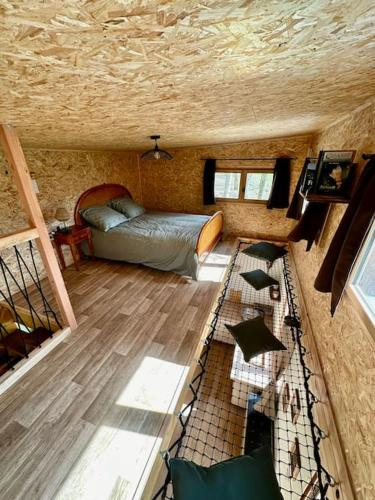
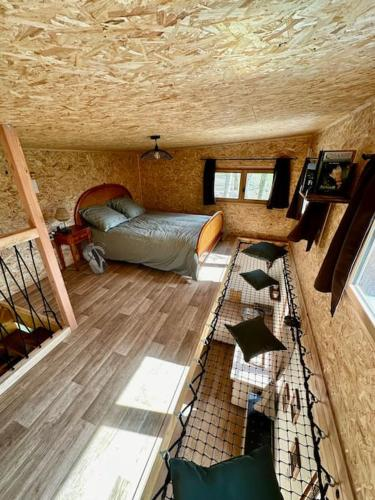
+ backpack [82,241,110,275]
